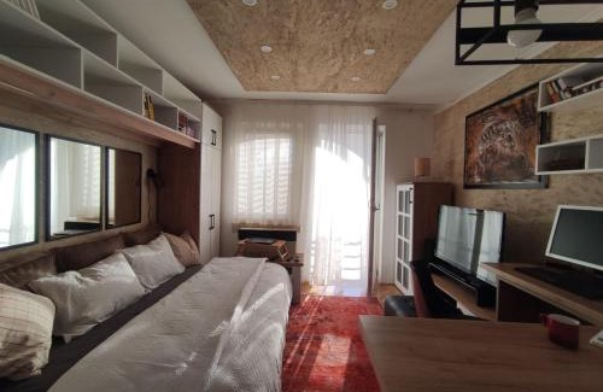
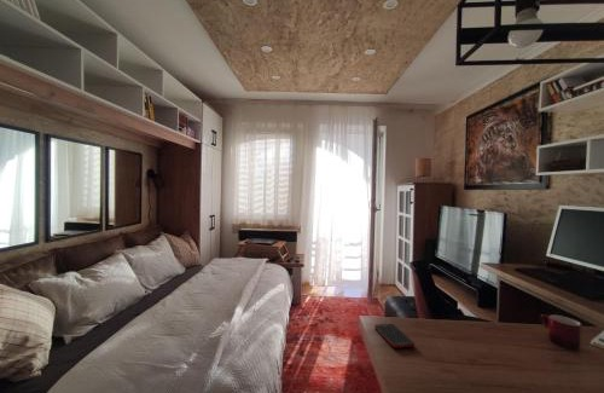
+ cell phone [373,323,416,349]
